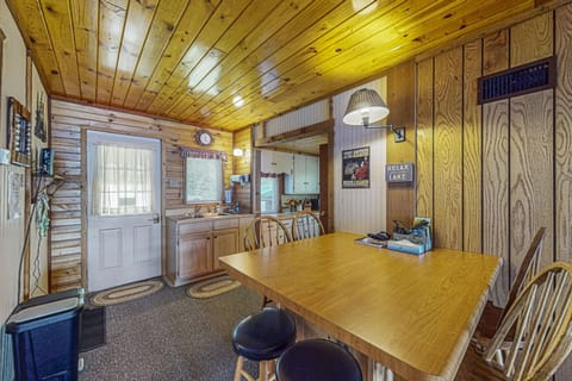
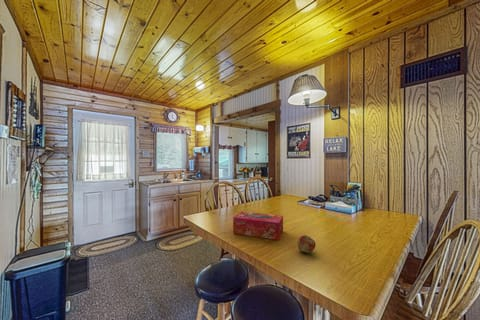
+ tissue box [232,211,284,241]
+ fruit [297,234,317,254]
